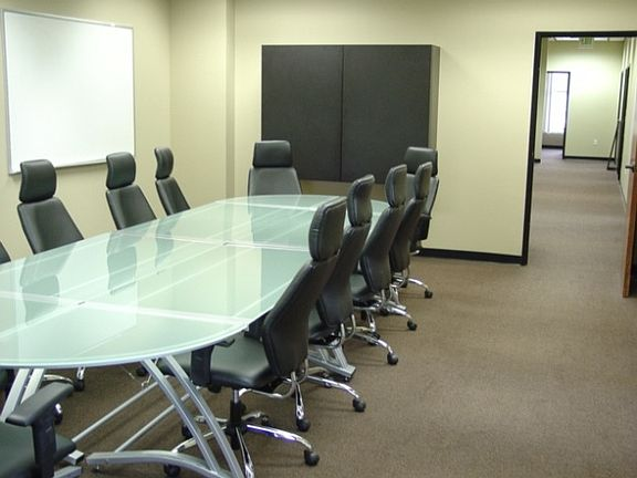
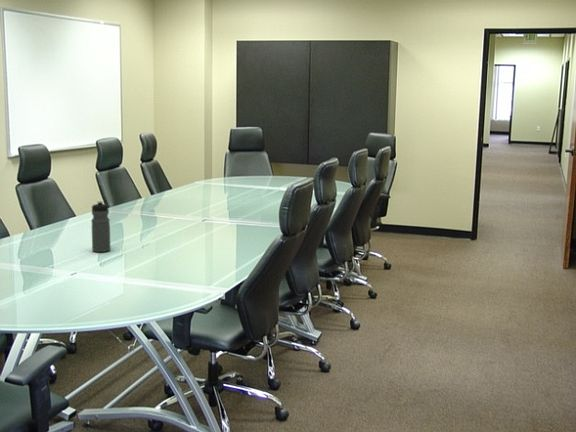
+ water bottle [90,200,112,253]
